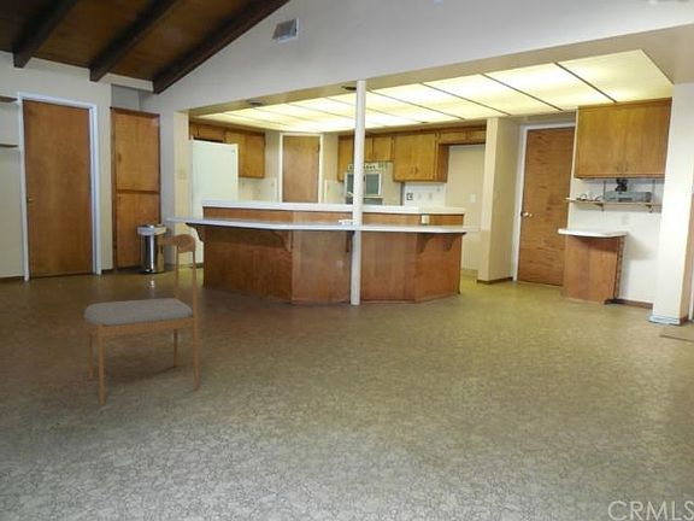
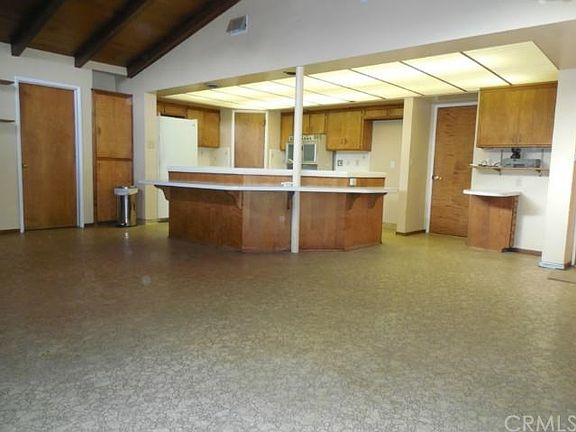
- dining chair [83,233,200,406]
